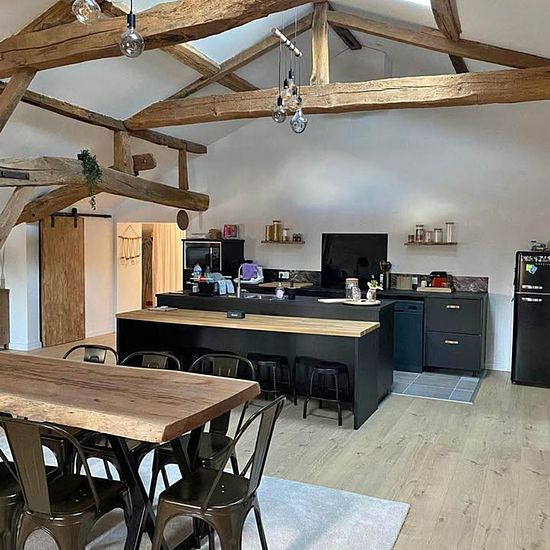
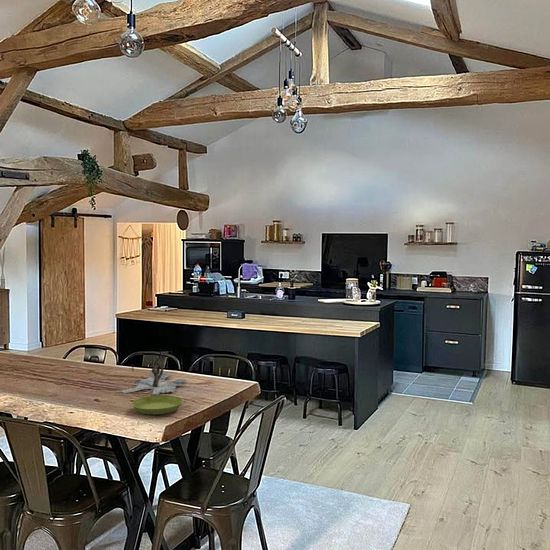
+ saucer [131,394,184,415]
+ plant [114,348,187,396]
